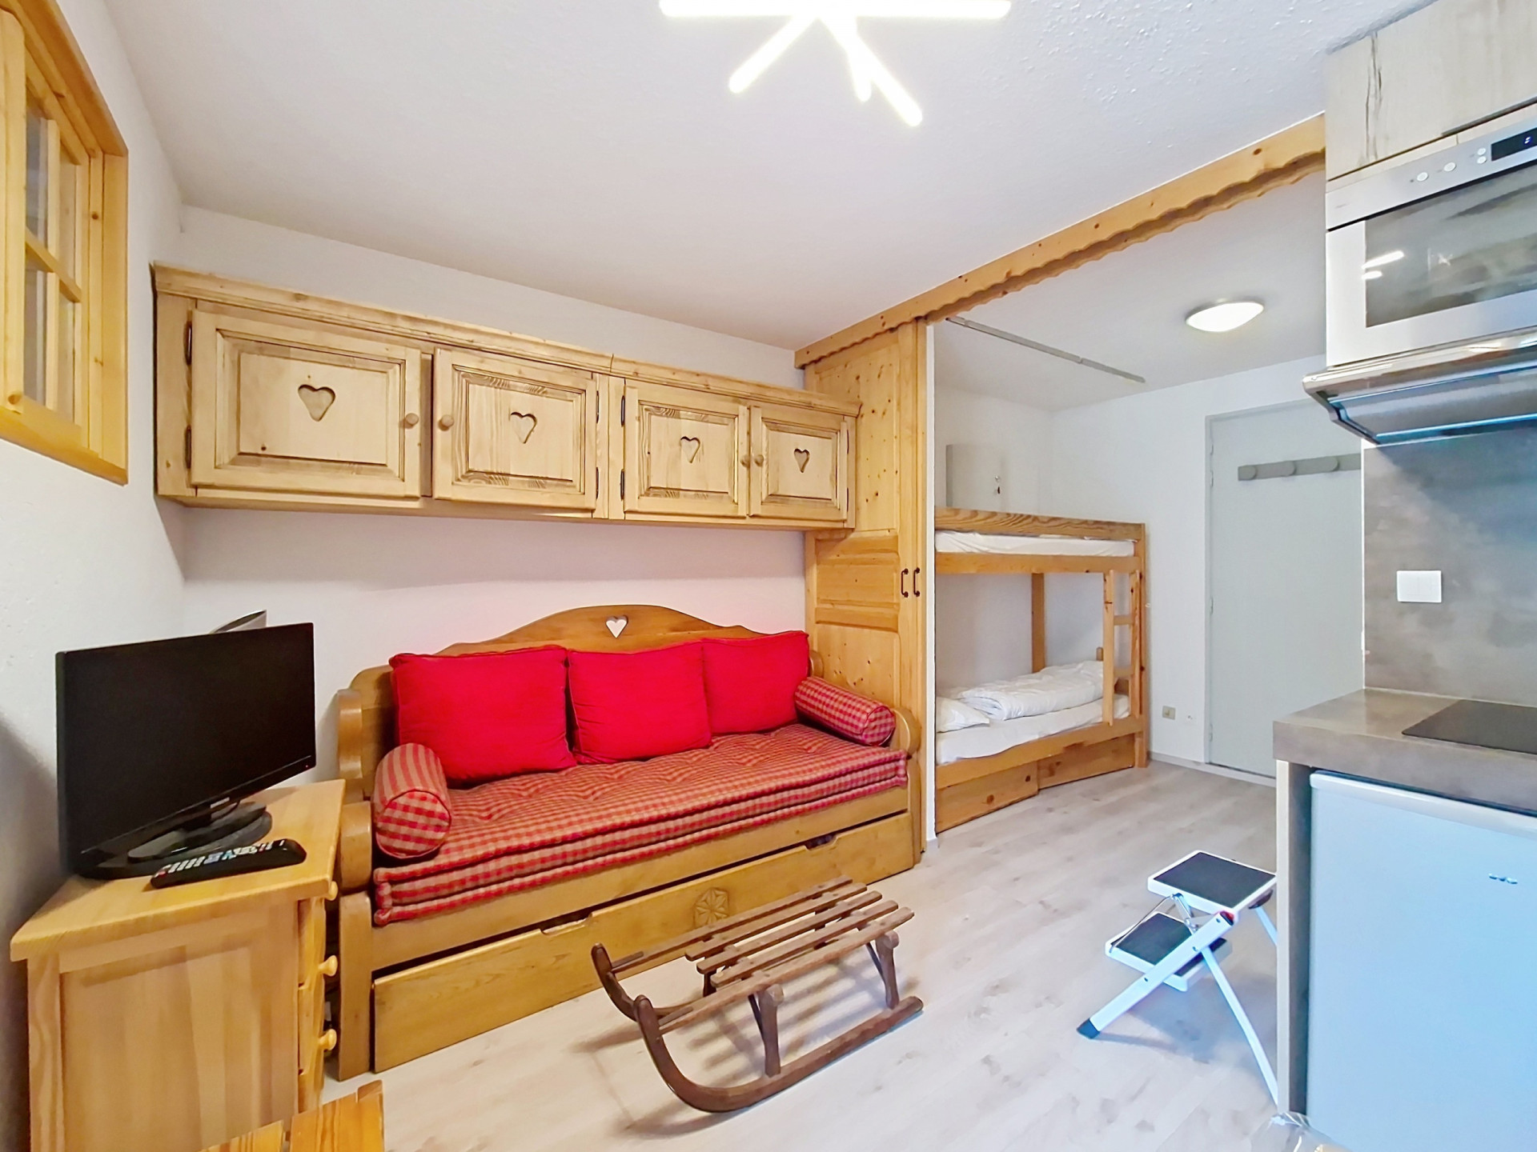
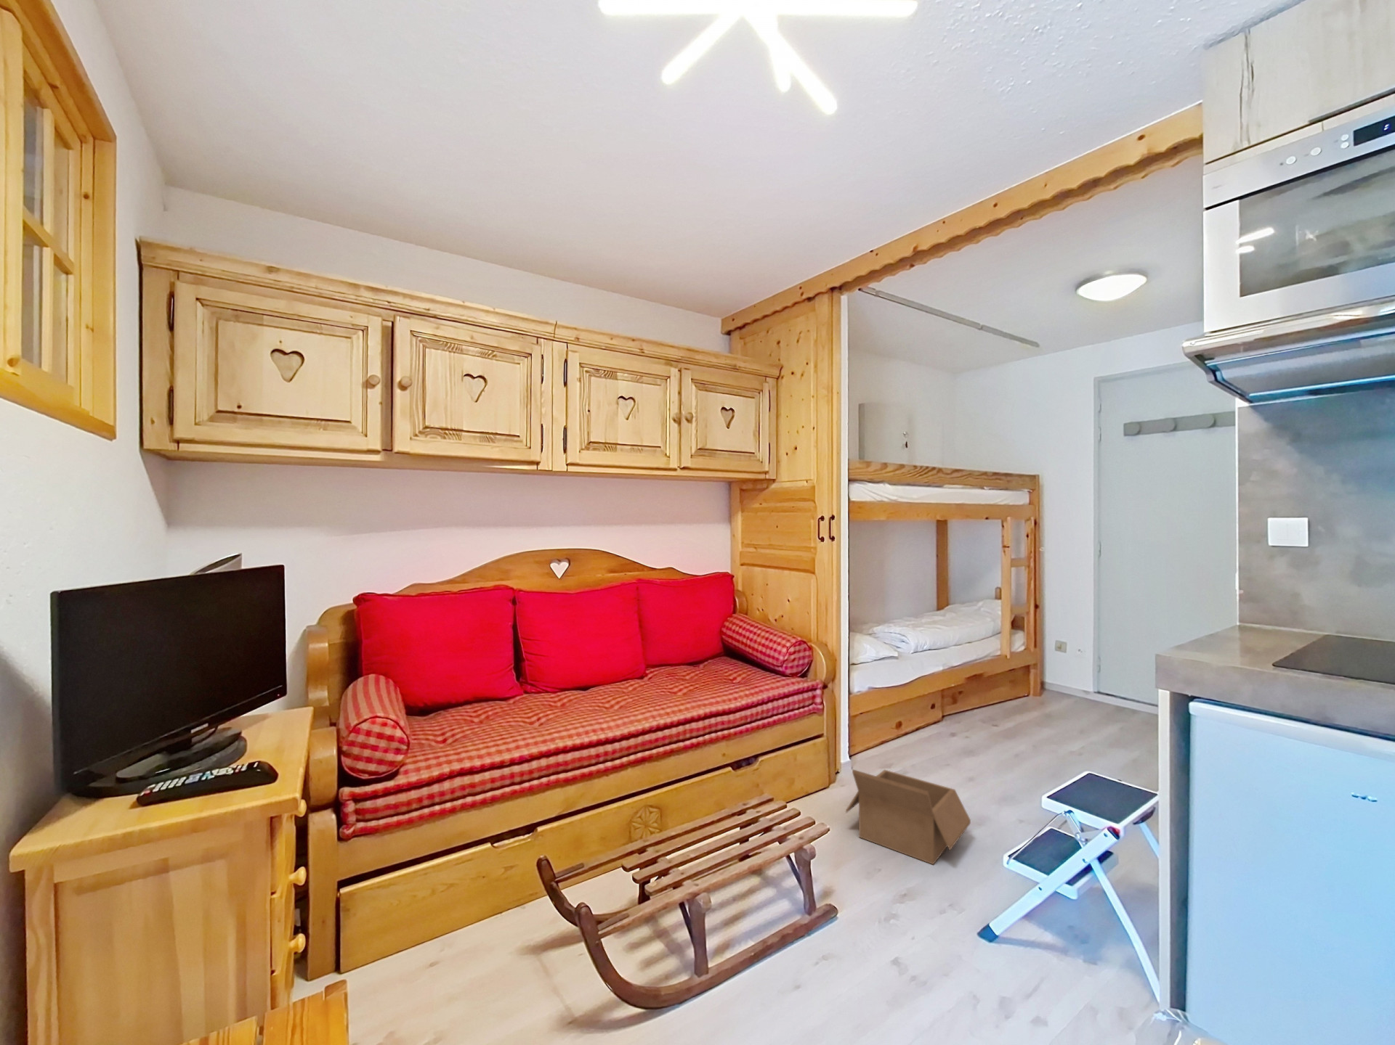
+ box [845,768,971,866]
